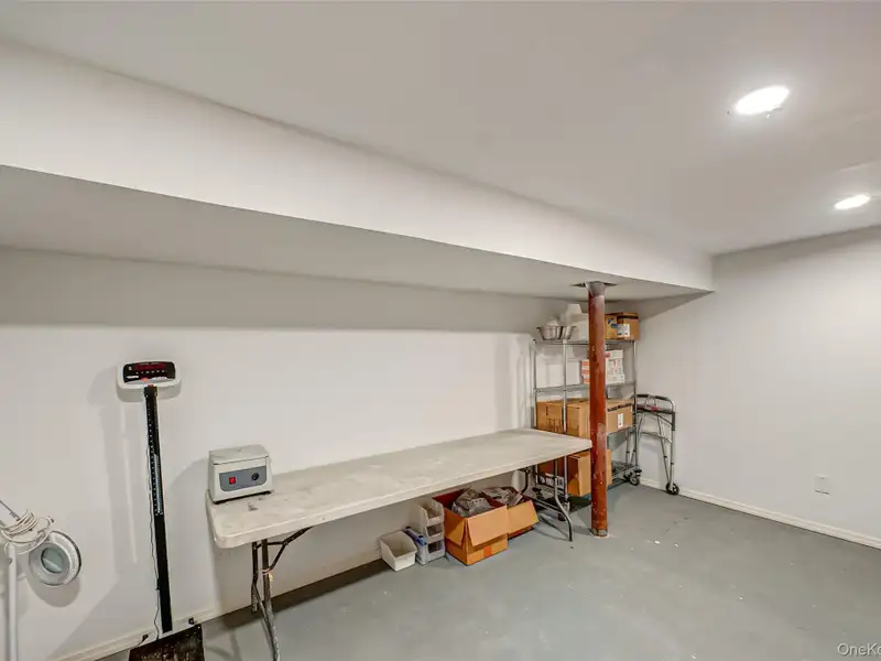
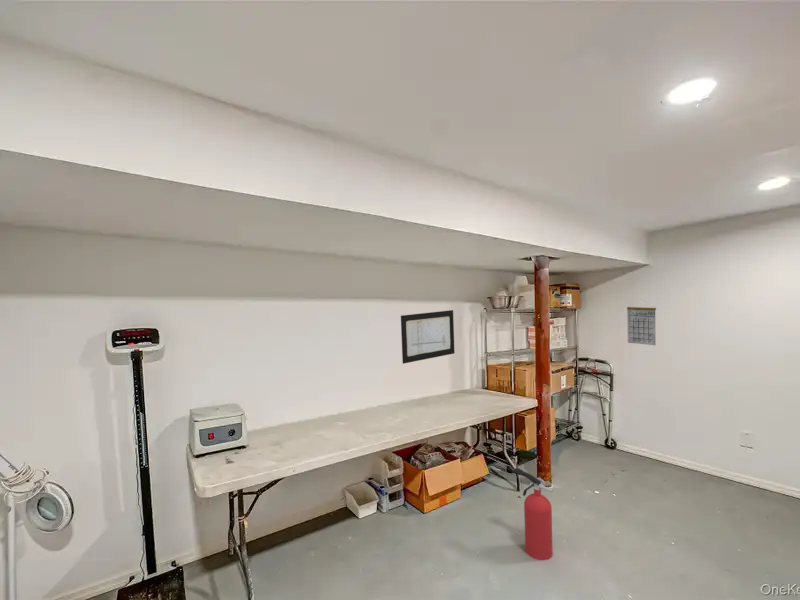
+ wall art [400,309,455,365]
+ calendar [626,298,657,346]
+ fire extinguisher [511,467,554,561]
